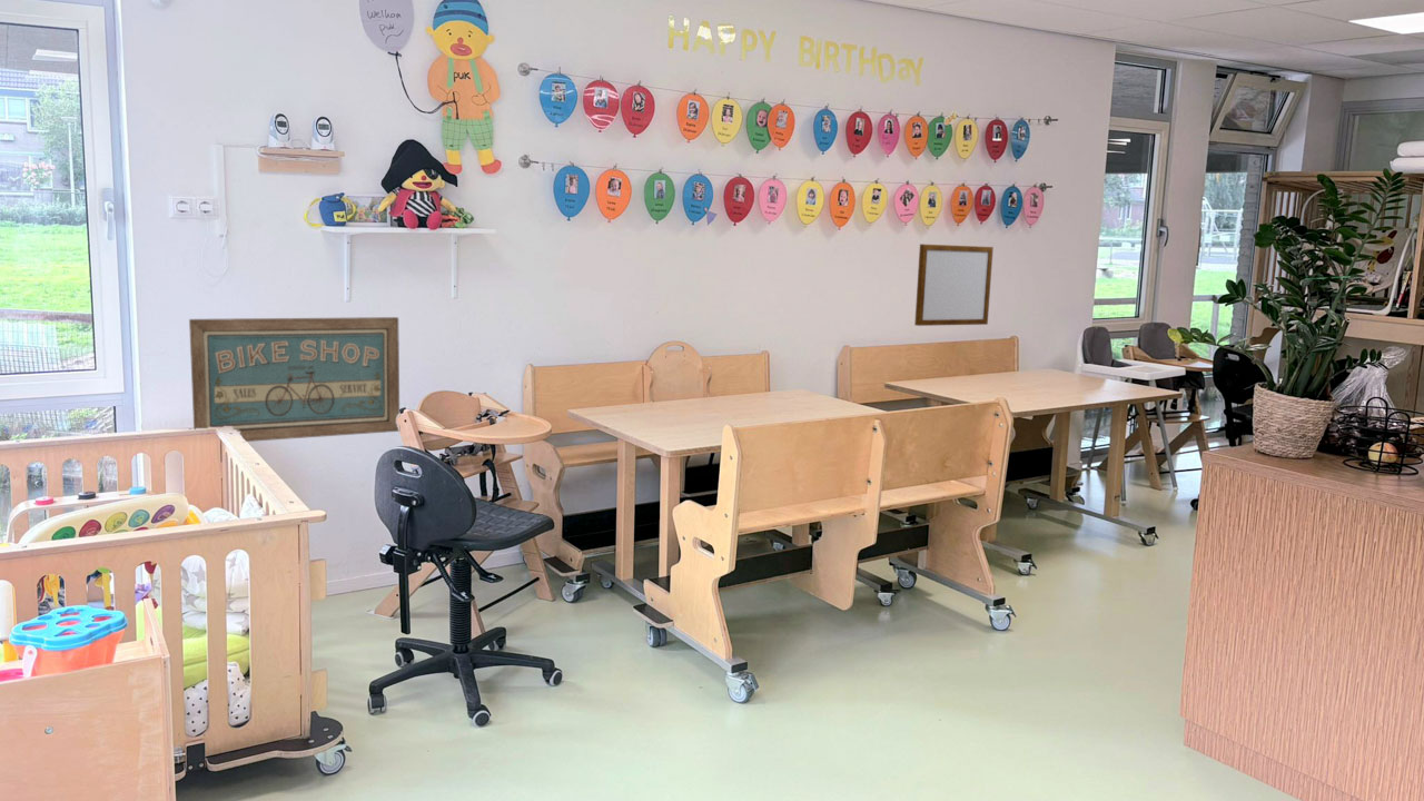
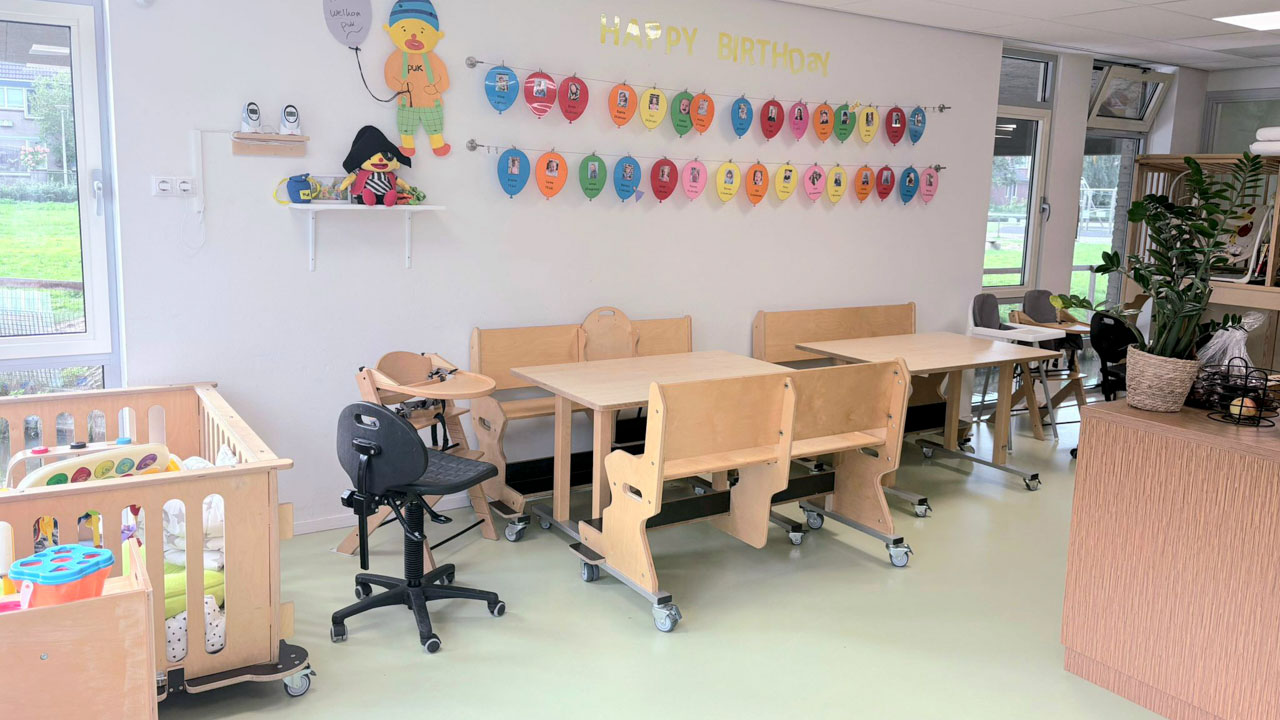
- wall art [188,316,400,443]
- writing board [913,243,995,327]
